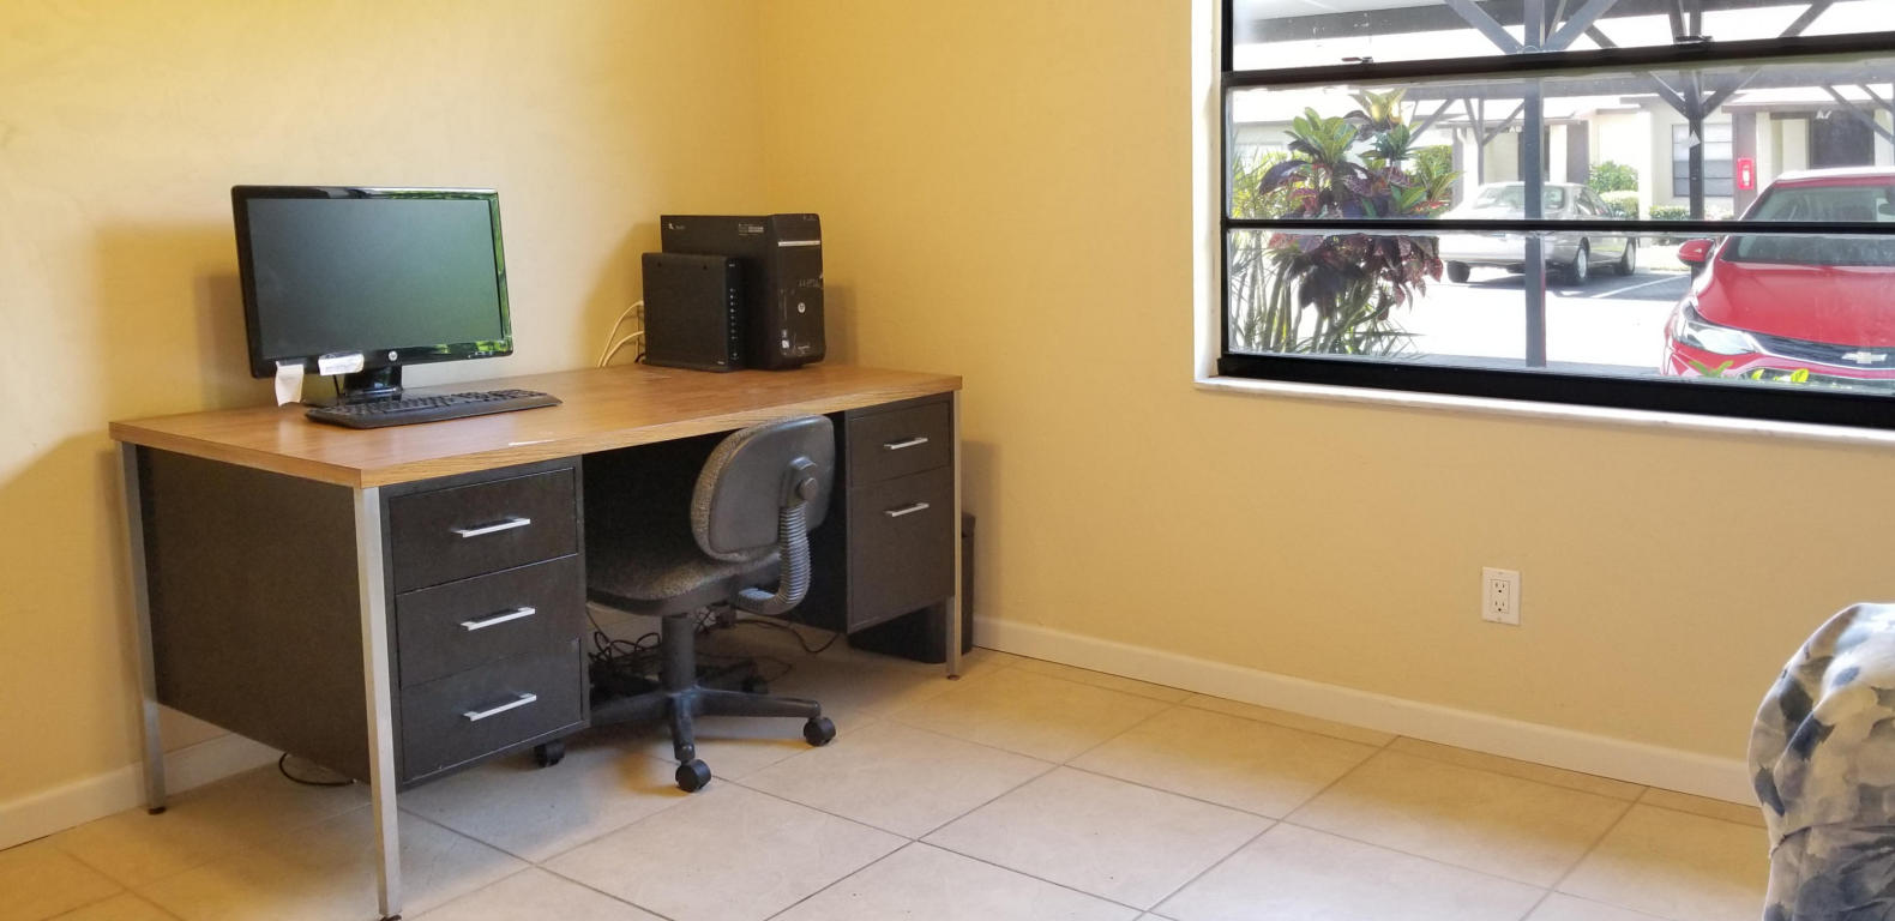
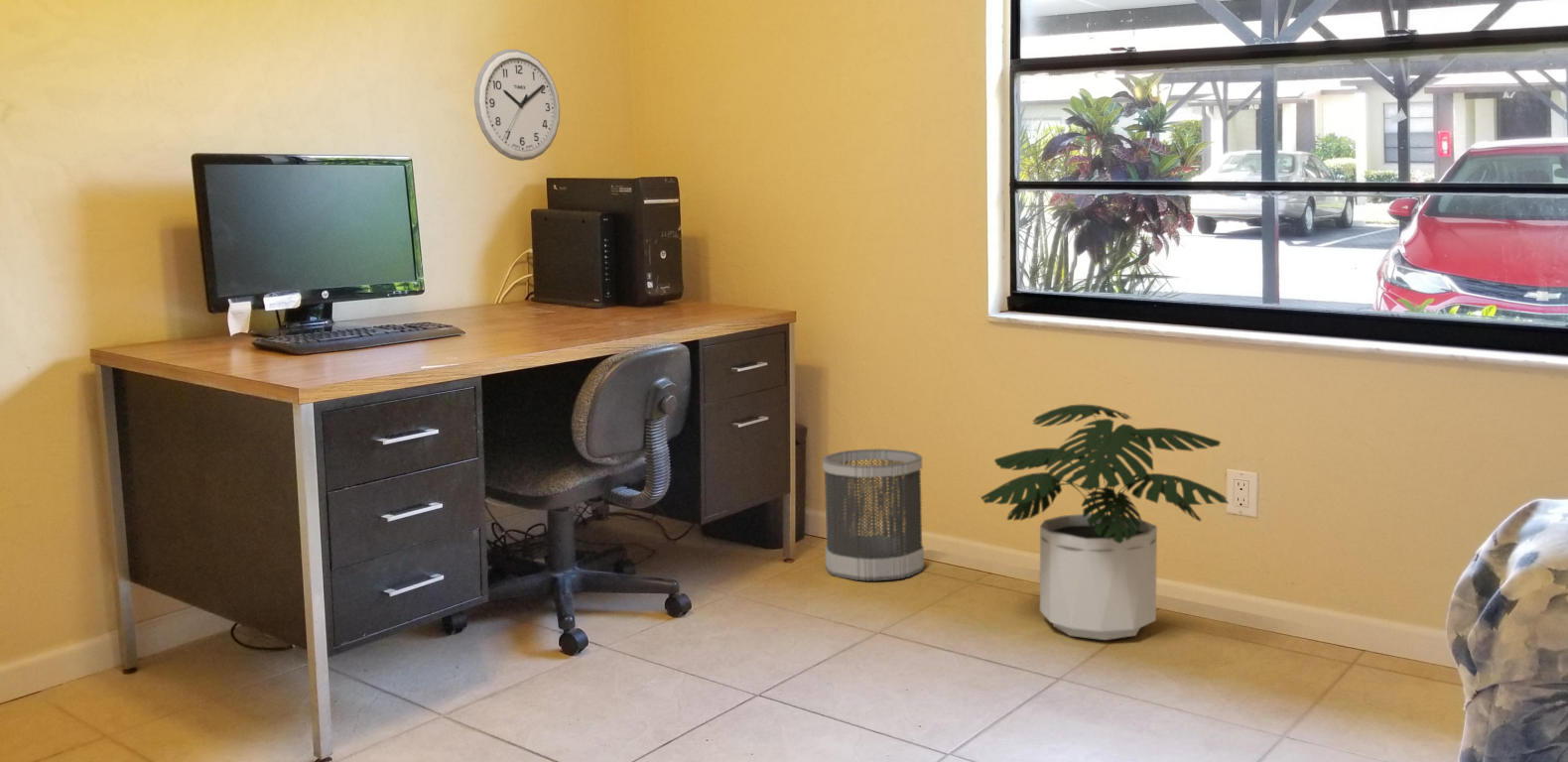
+ wastebasket [822,447,925,582]
+ potted plant [980,404,1230,641]
+ wall clock [473,49,561,162]
